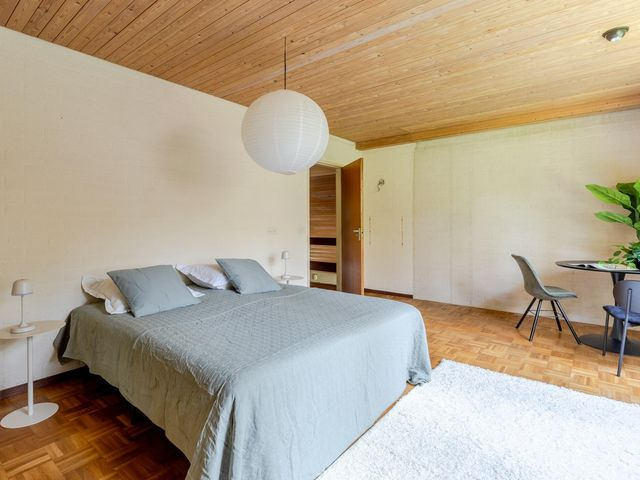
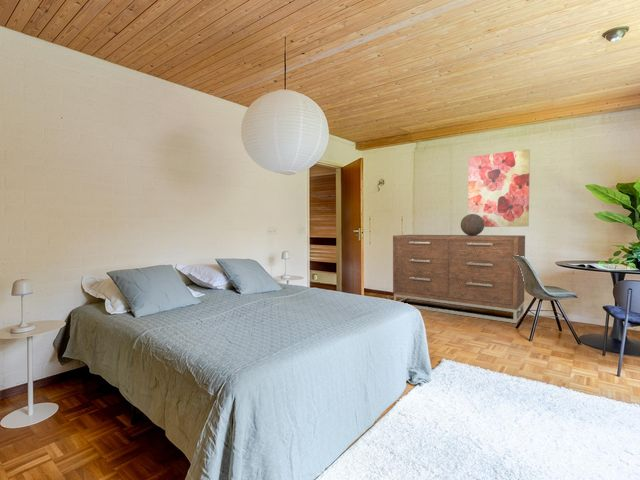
+ wall art [467,148,531,228]
+ dresser [392,234,526,324]
+ decorative sphere [460,214,485,236]
